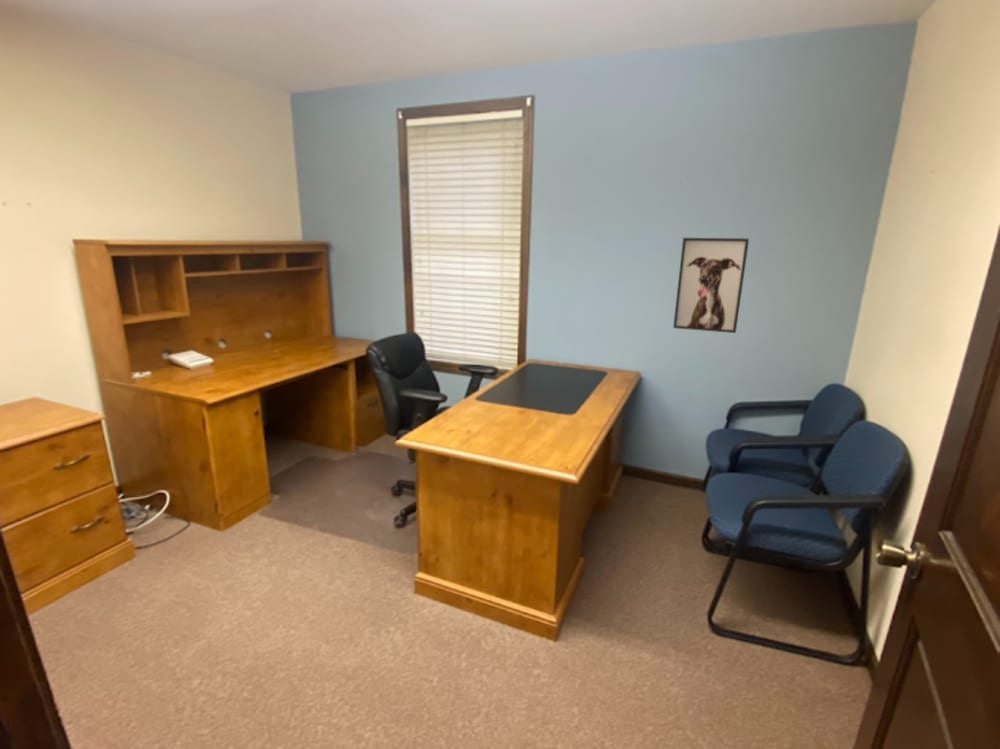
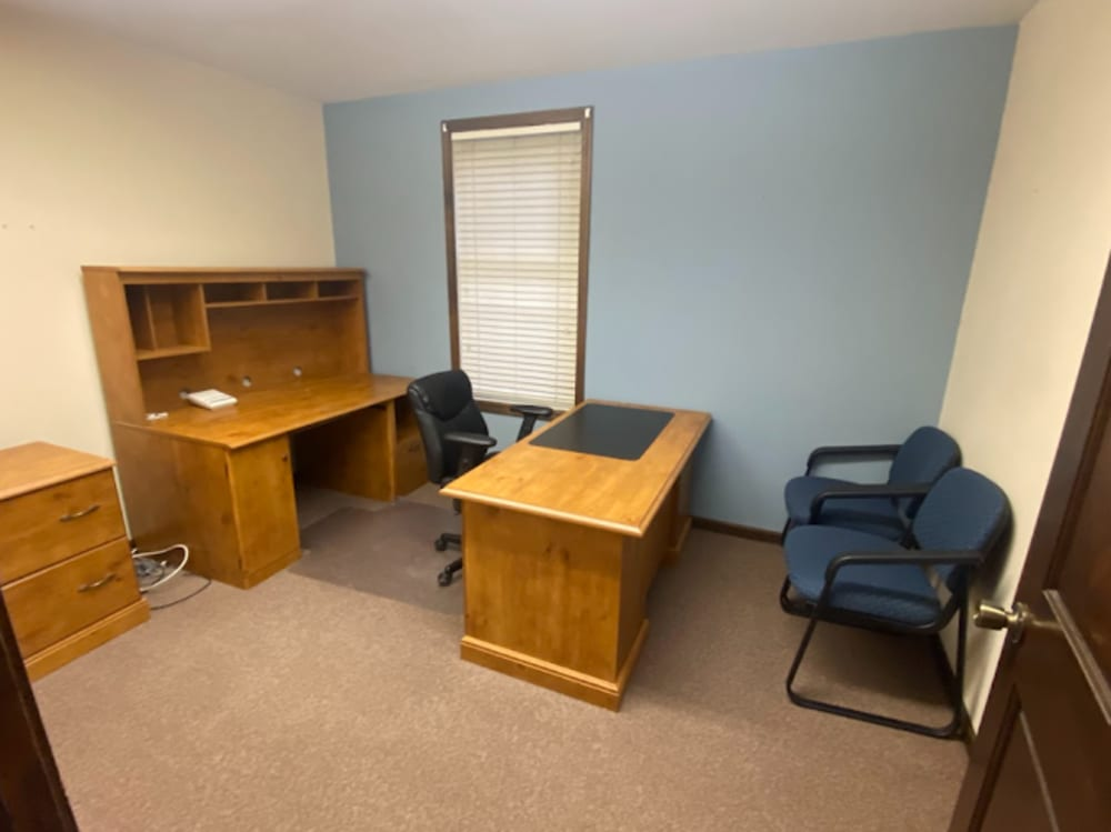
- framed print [672,237,750,334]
